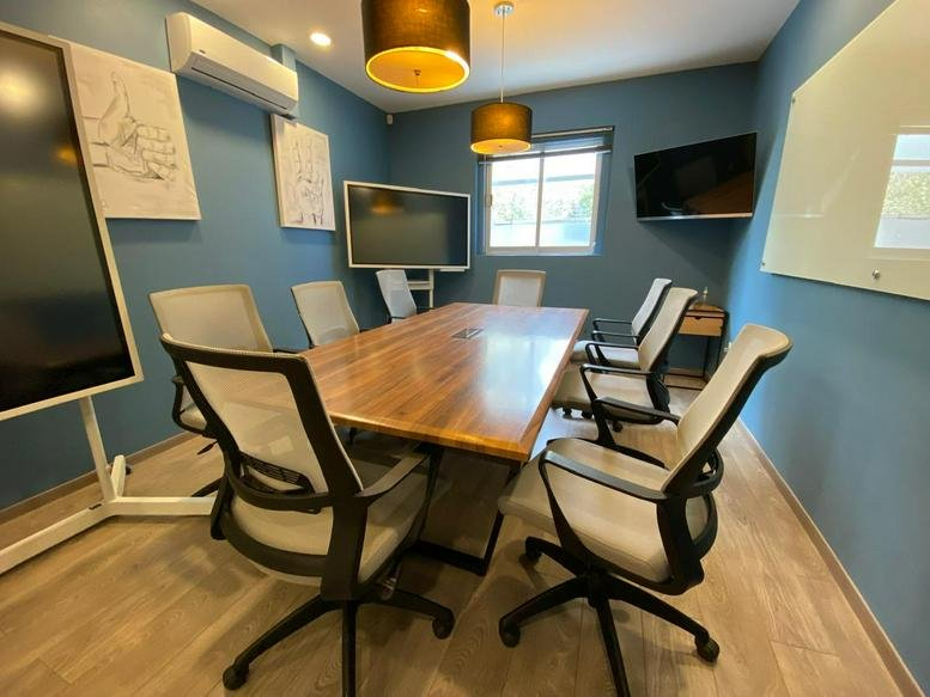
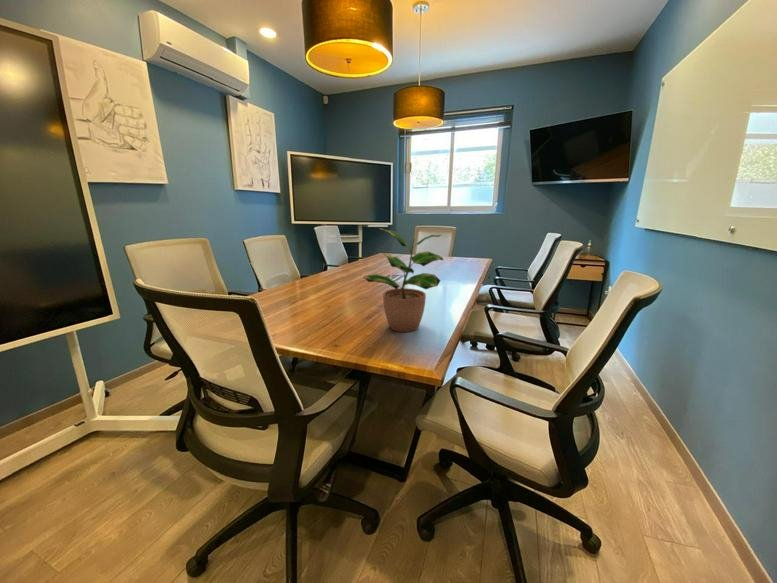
+ potted plant [362,227,444,333]
